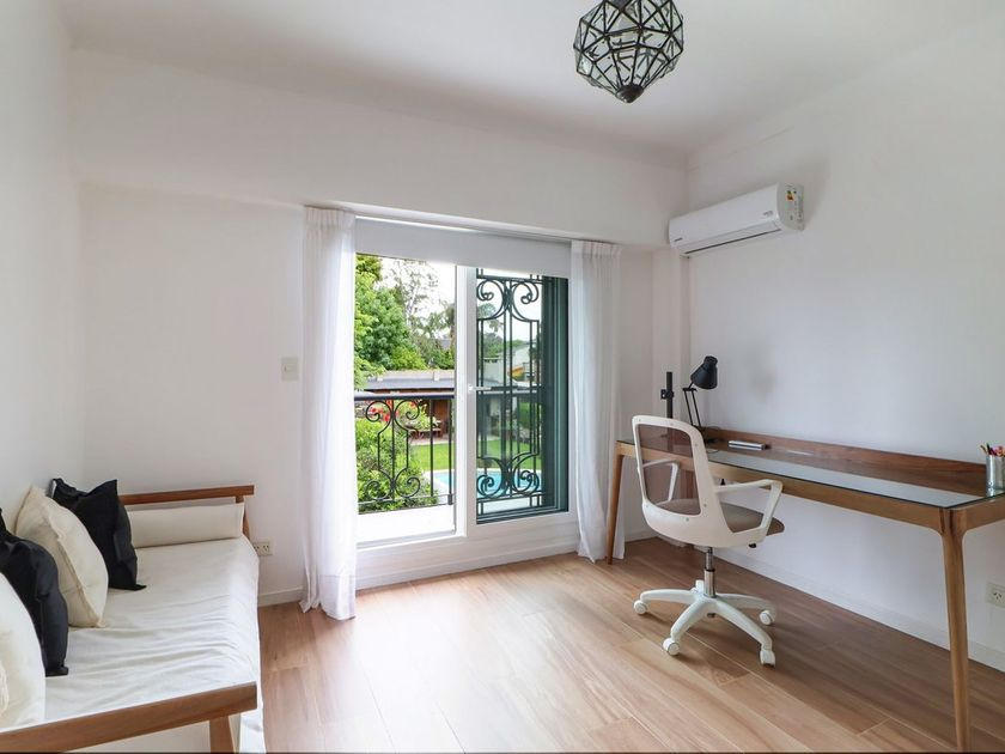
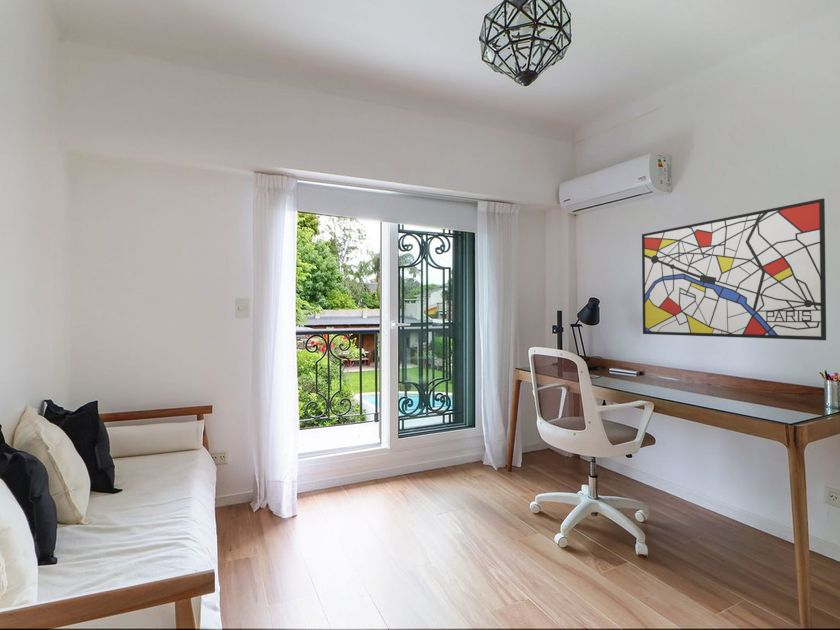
+ wall art [641,197,827,341]
